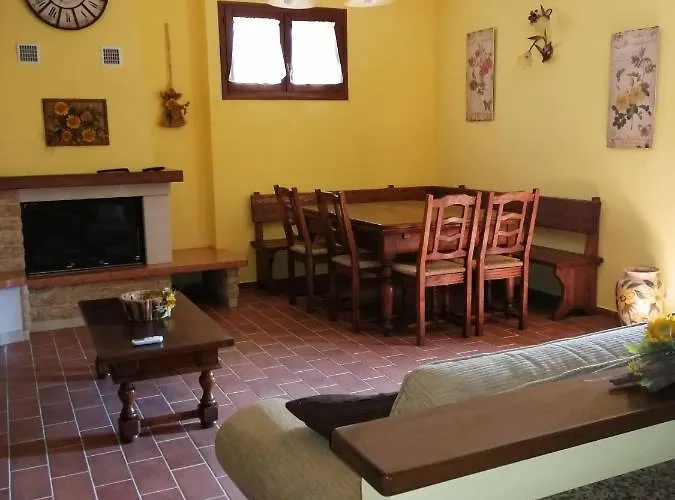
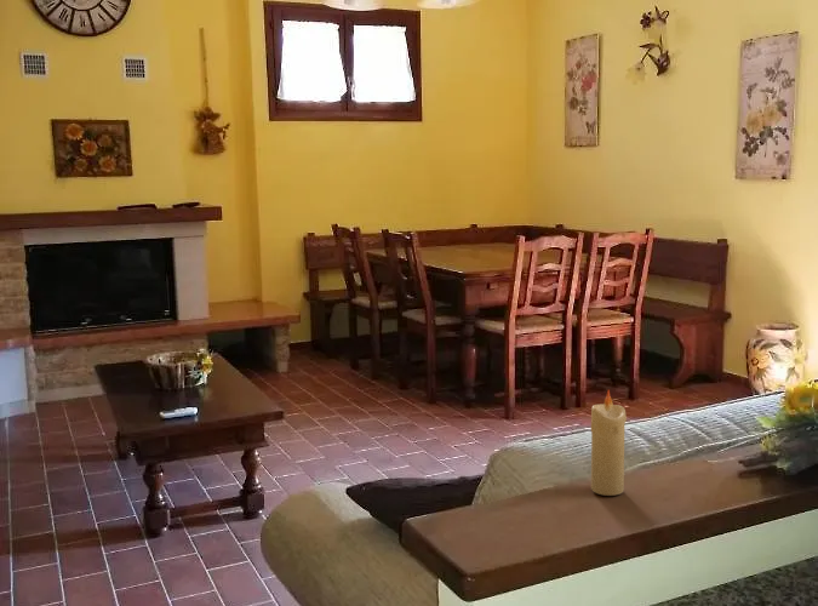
+ candle [590,389,628,497]
